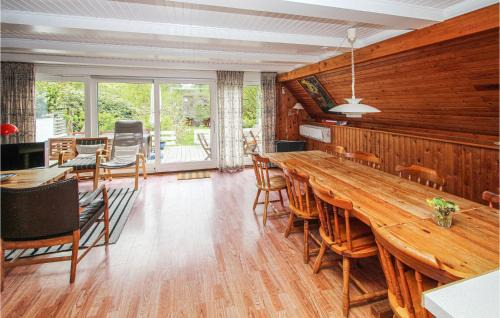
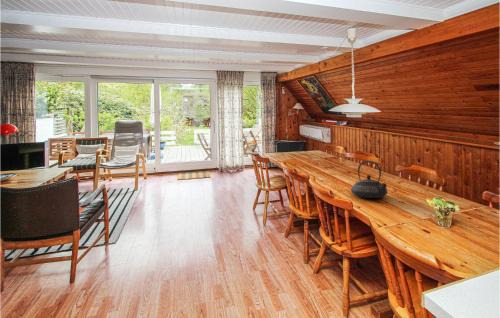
+ teapot [350,160,389,199]
